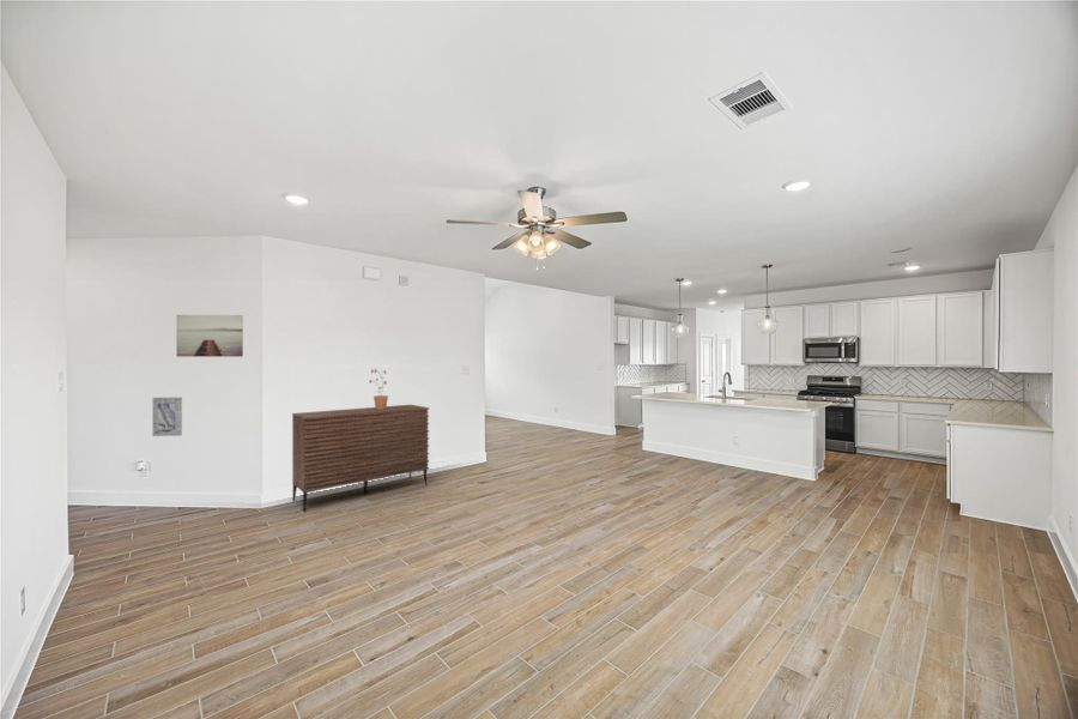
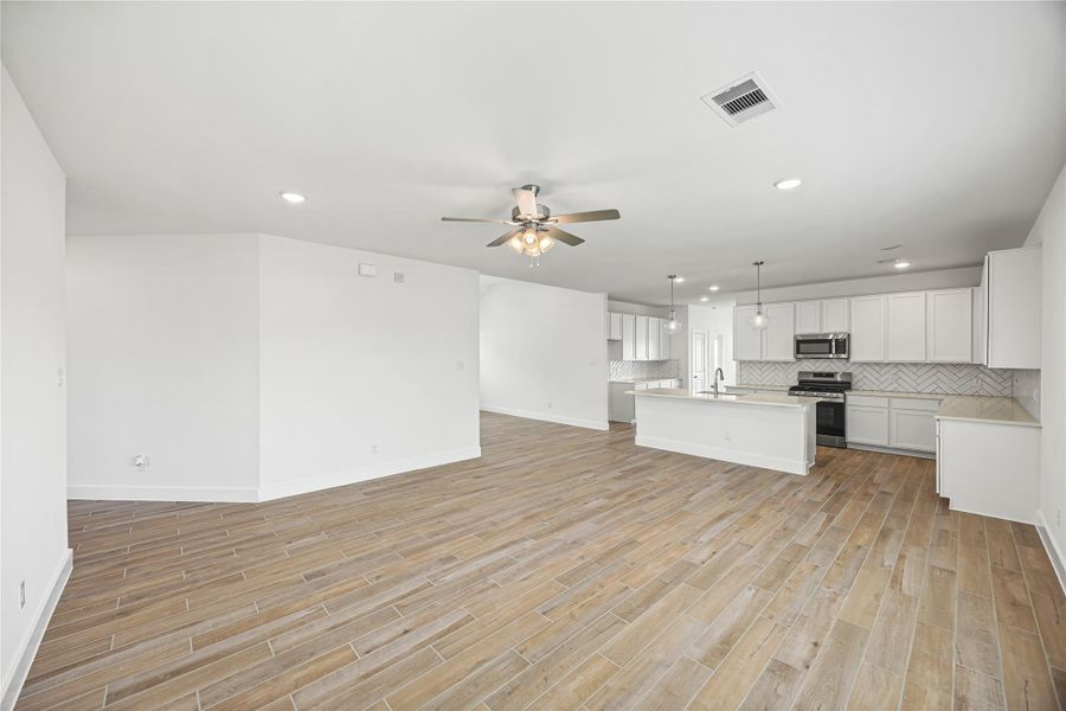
- potted plant [368,368,389,410]
- wall art [152,397,183,437]
- wall art [175,314,244,358]
- sideboard [291,404,430,513]
